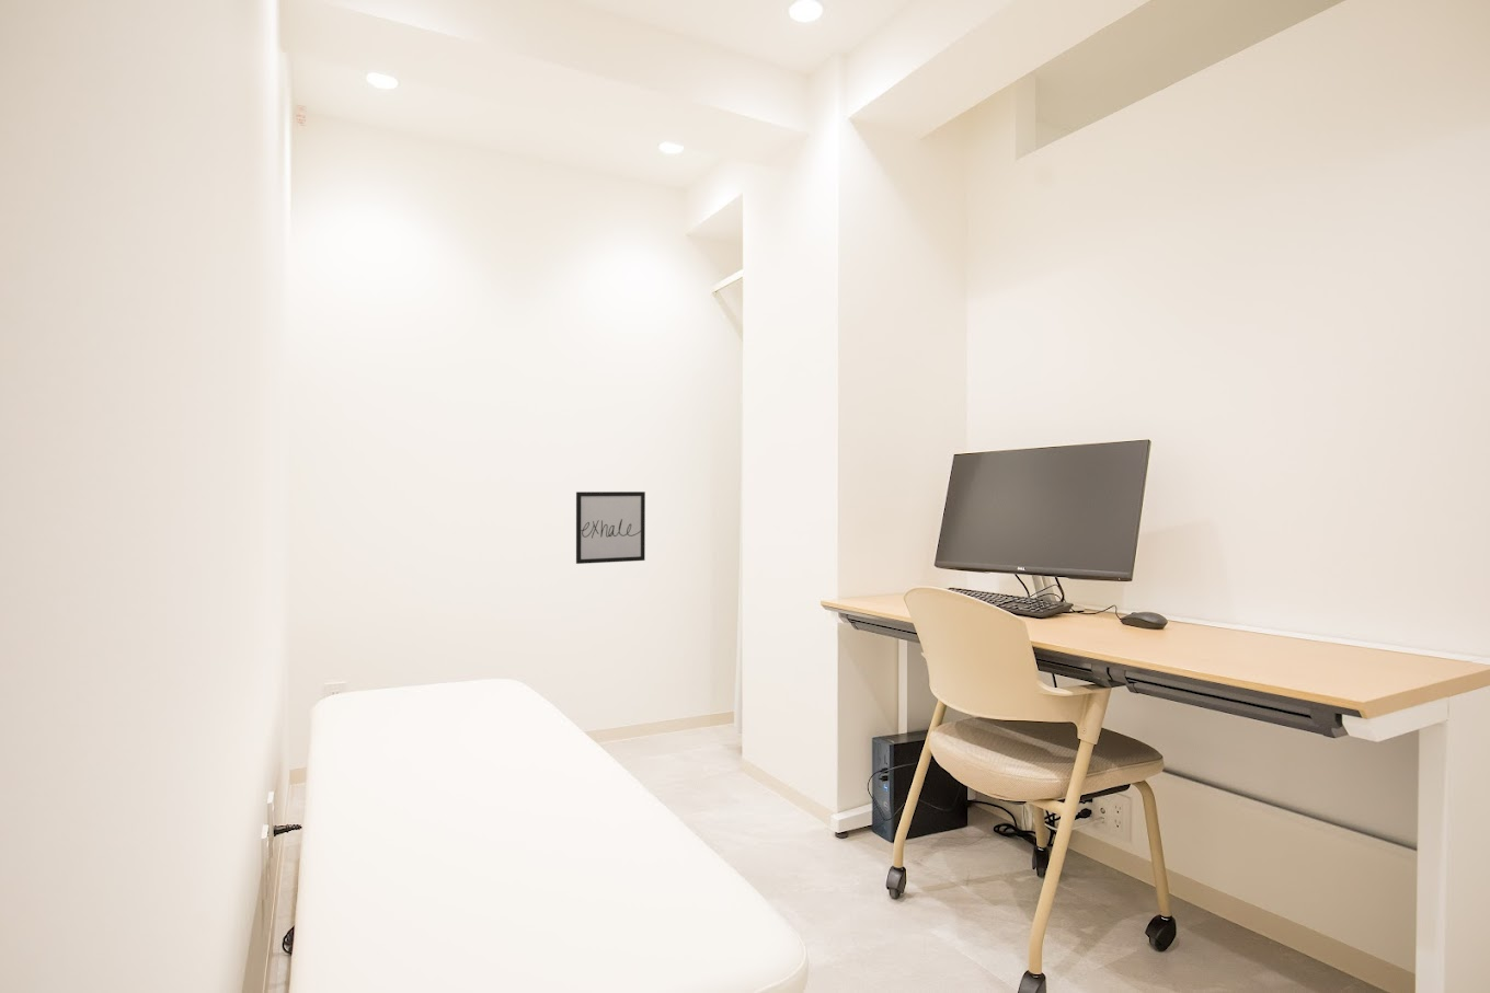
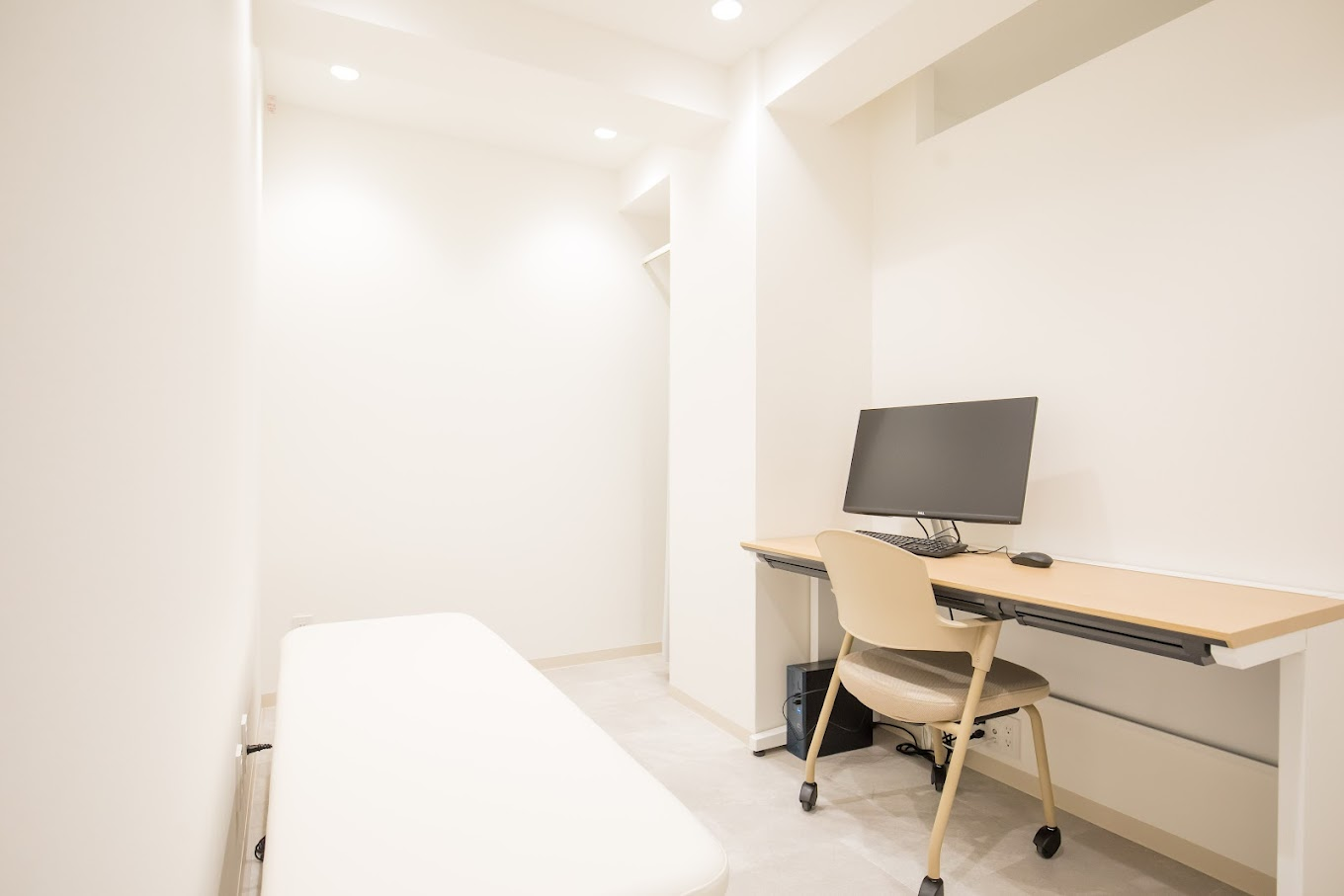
- wall art [575,491,646,565]
